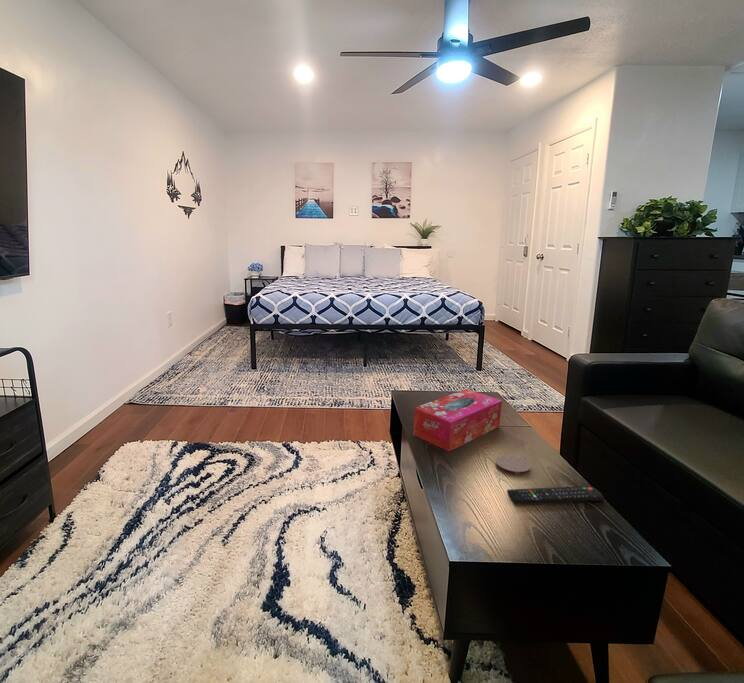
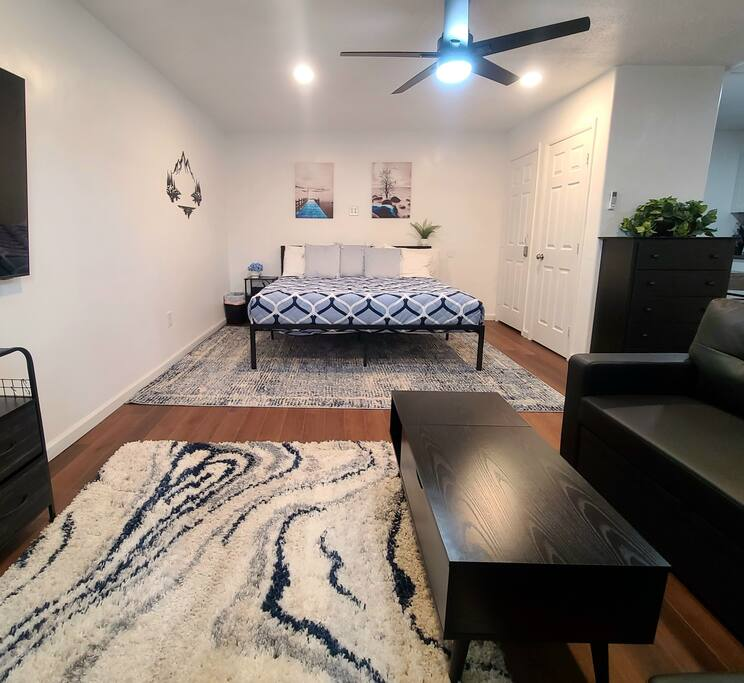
- tissue box [412,388,503,453]
- coaster [494,453,532,477]
- remote control [506,485,605,505]
